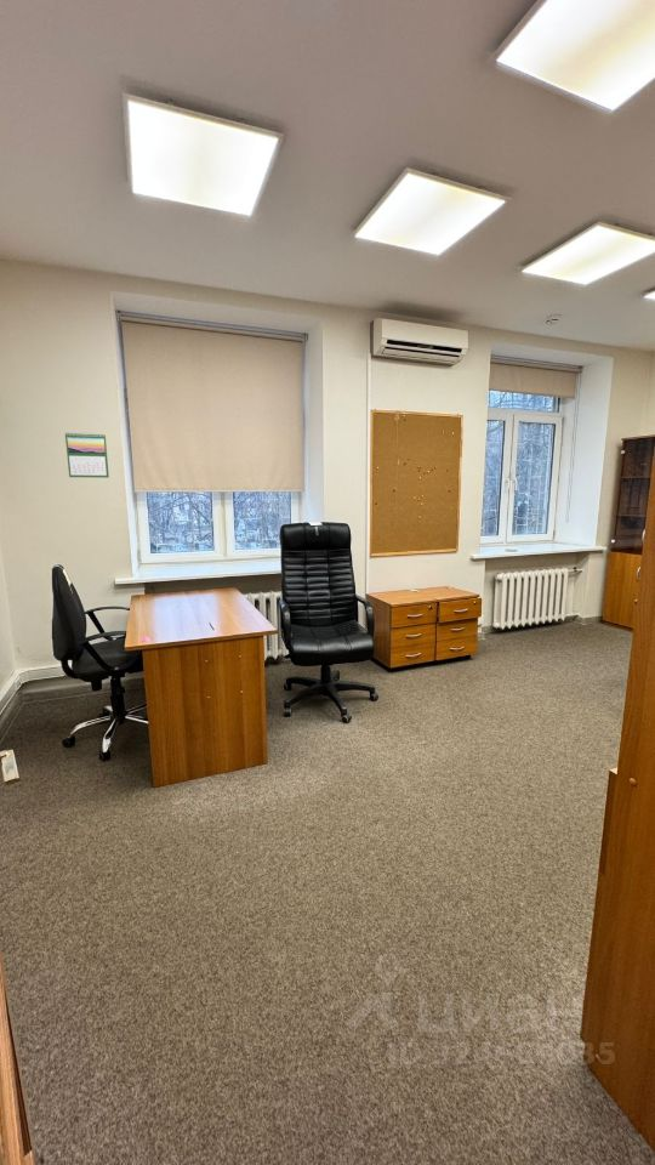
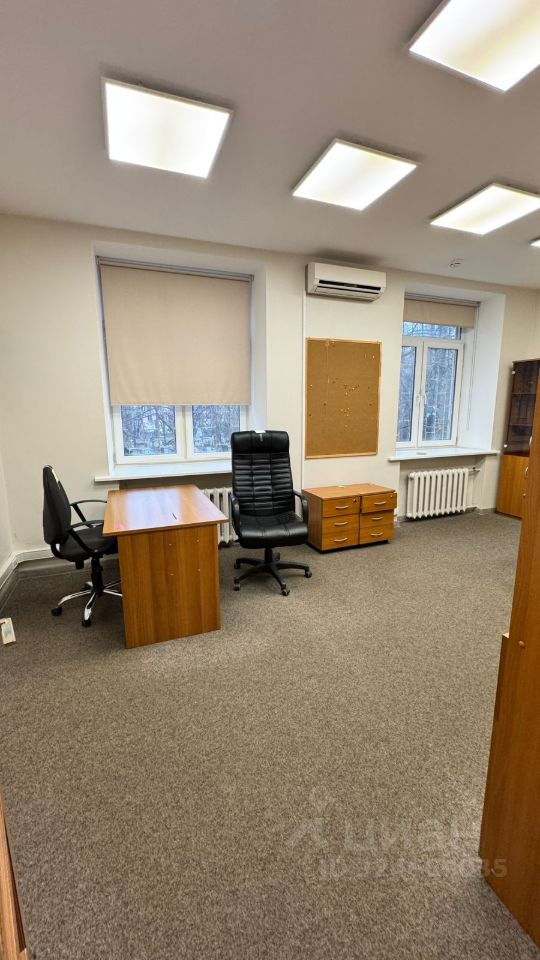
- calendar [64,431,110,479]
